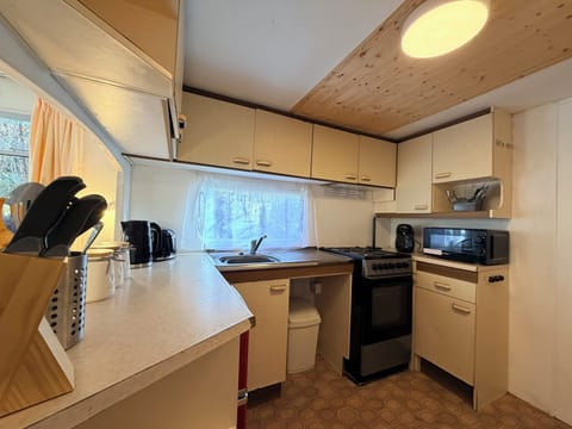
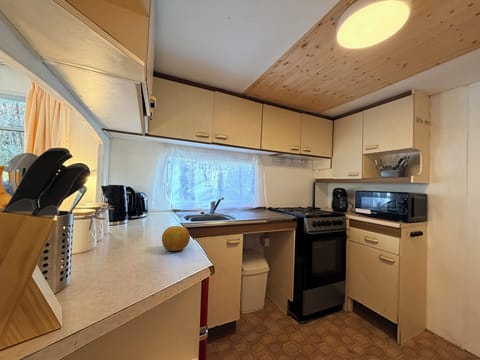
+ fruit [161,225,191,252]
